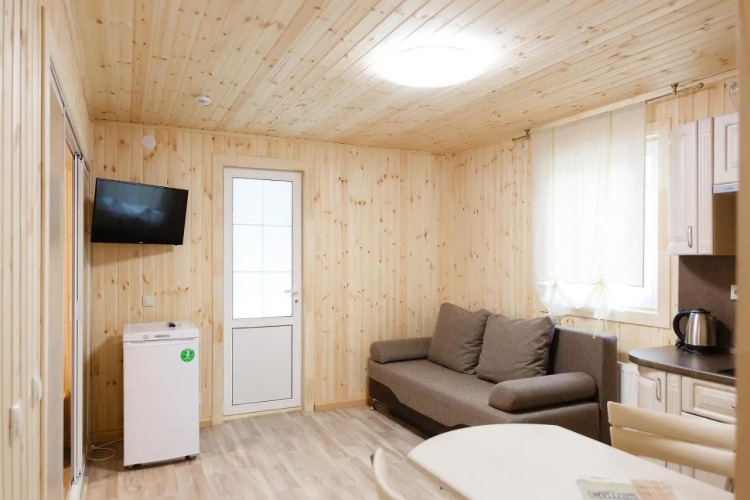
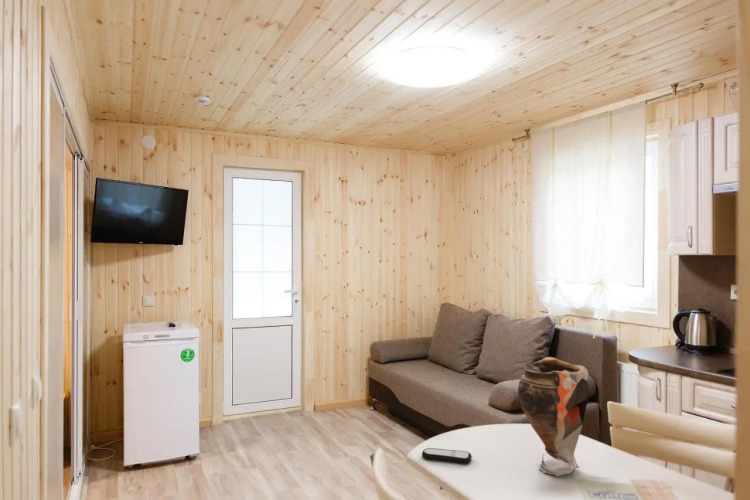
+ remote control [421,447,473,465]
+ vase [517,356,592,477]
